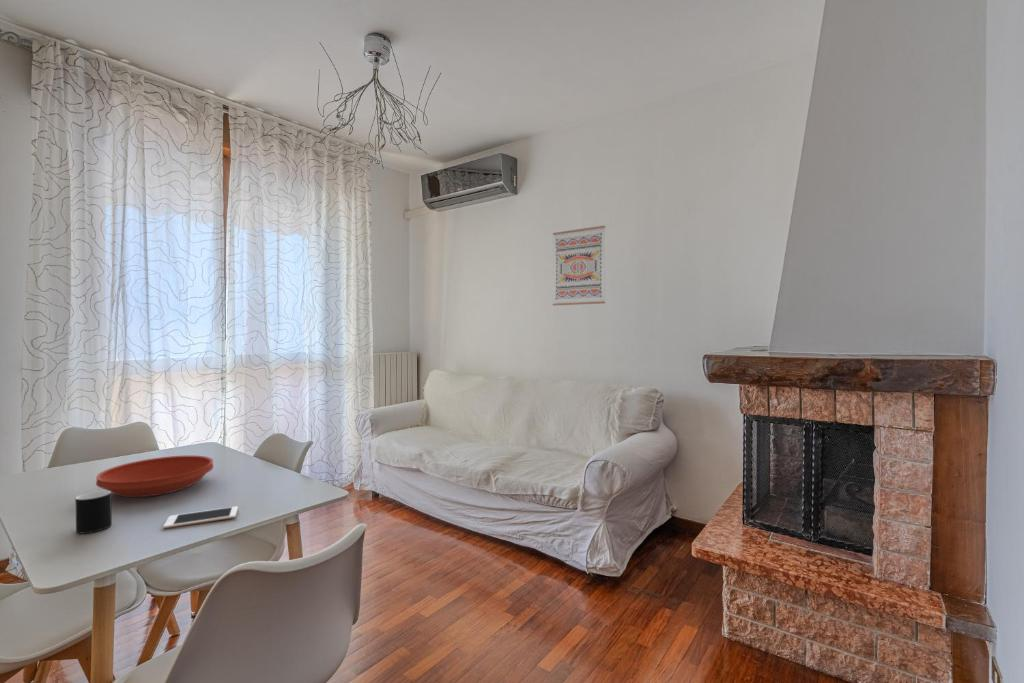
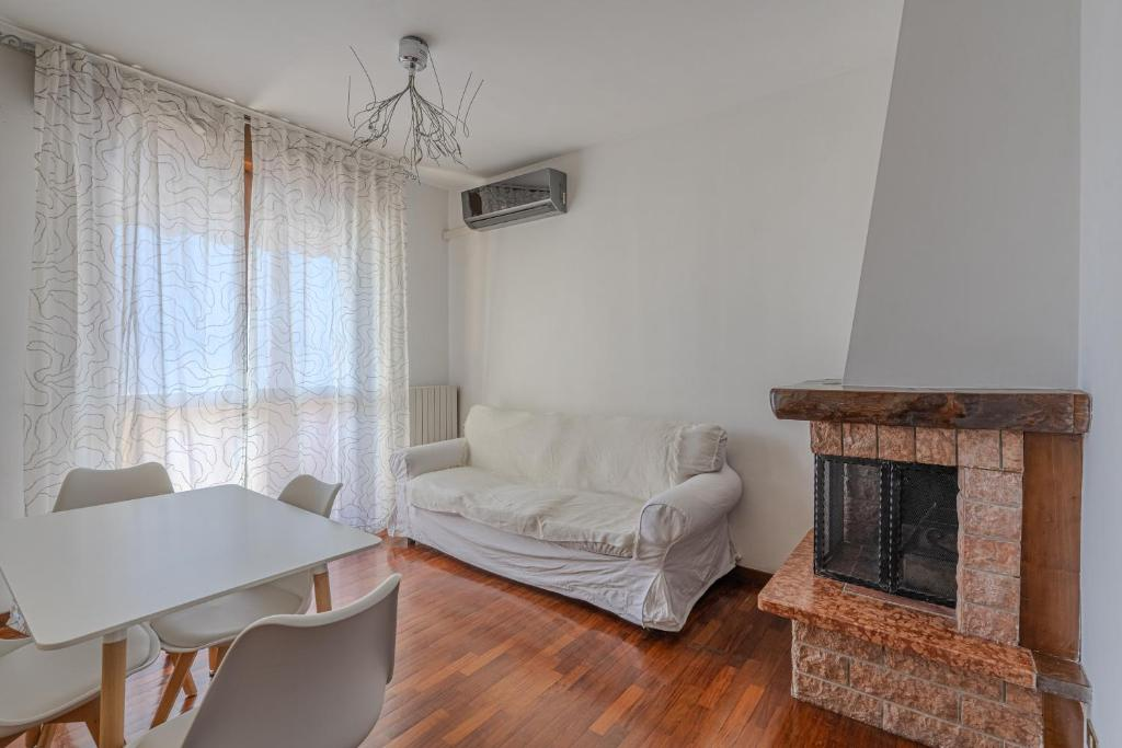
- cell phone [162,505,239,529]
- wall art [552,225,606,306]
- cup [74,489,113,534]
- bowl [95,455,215,498]
